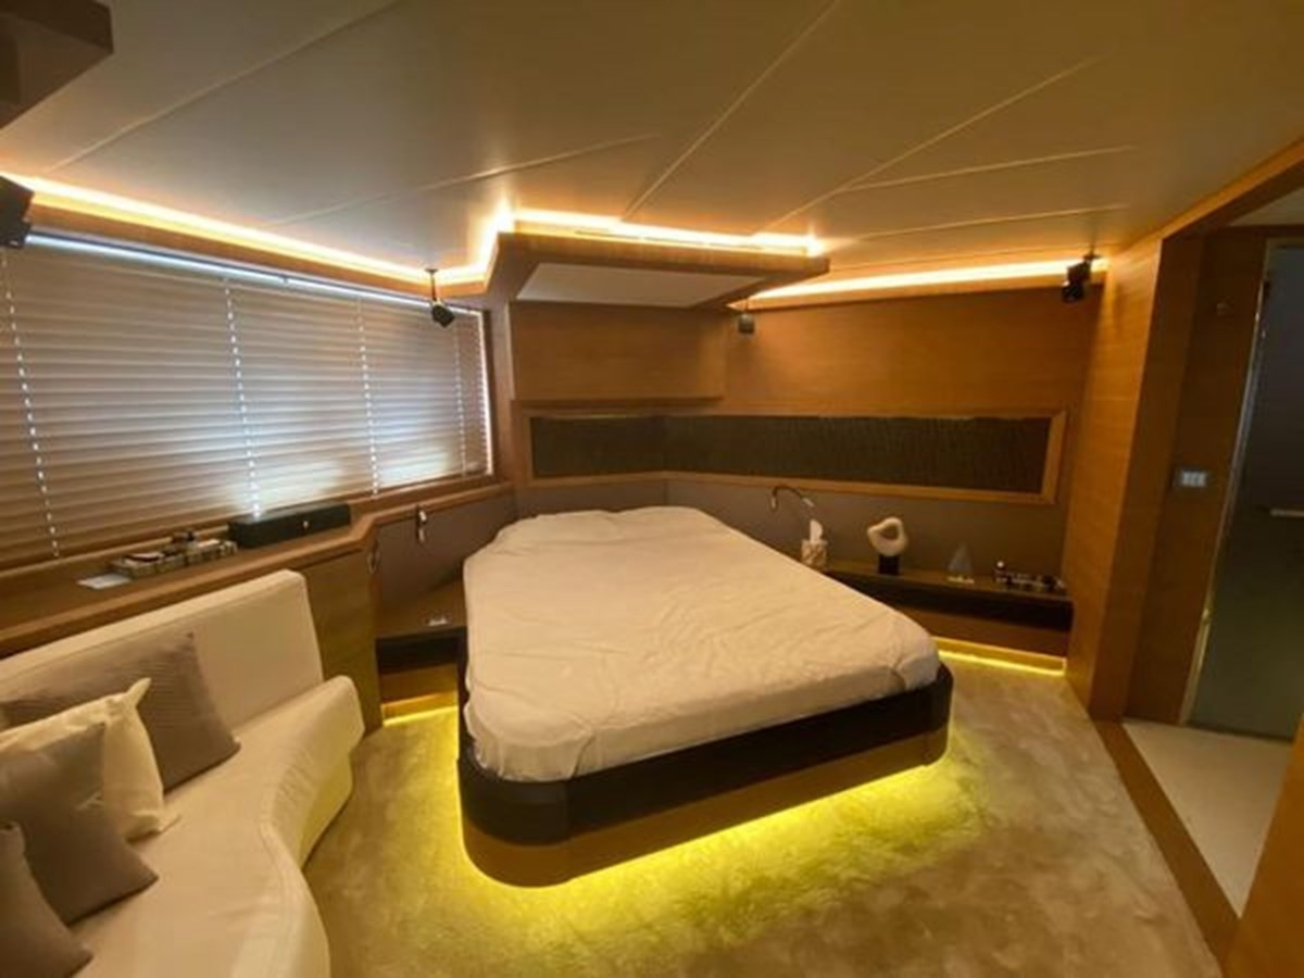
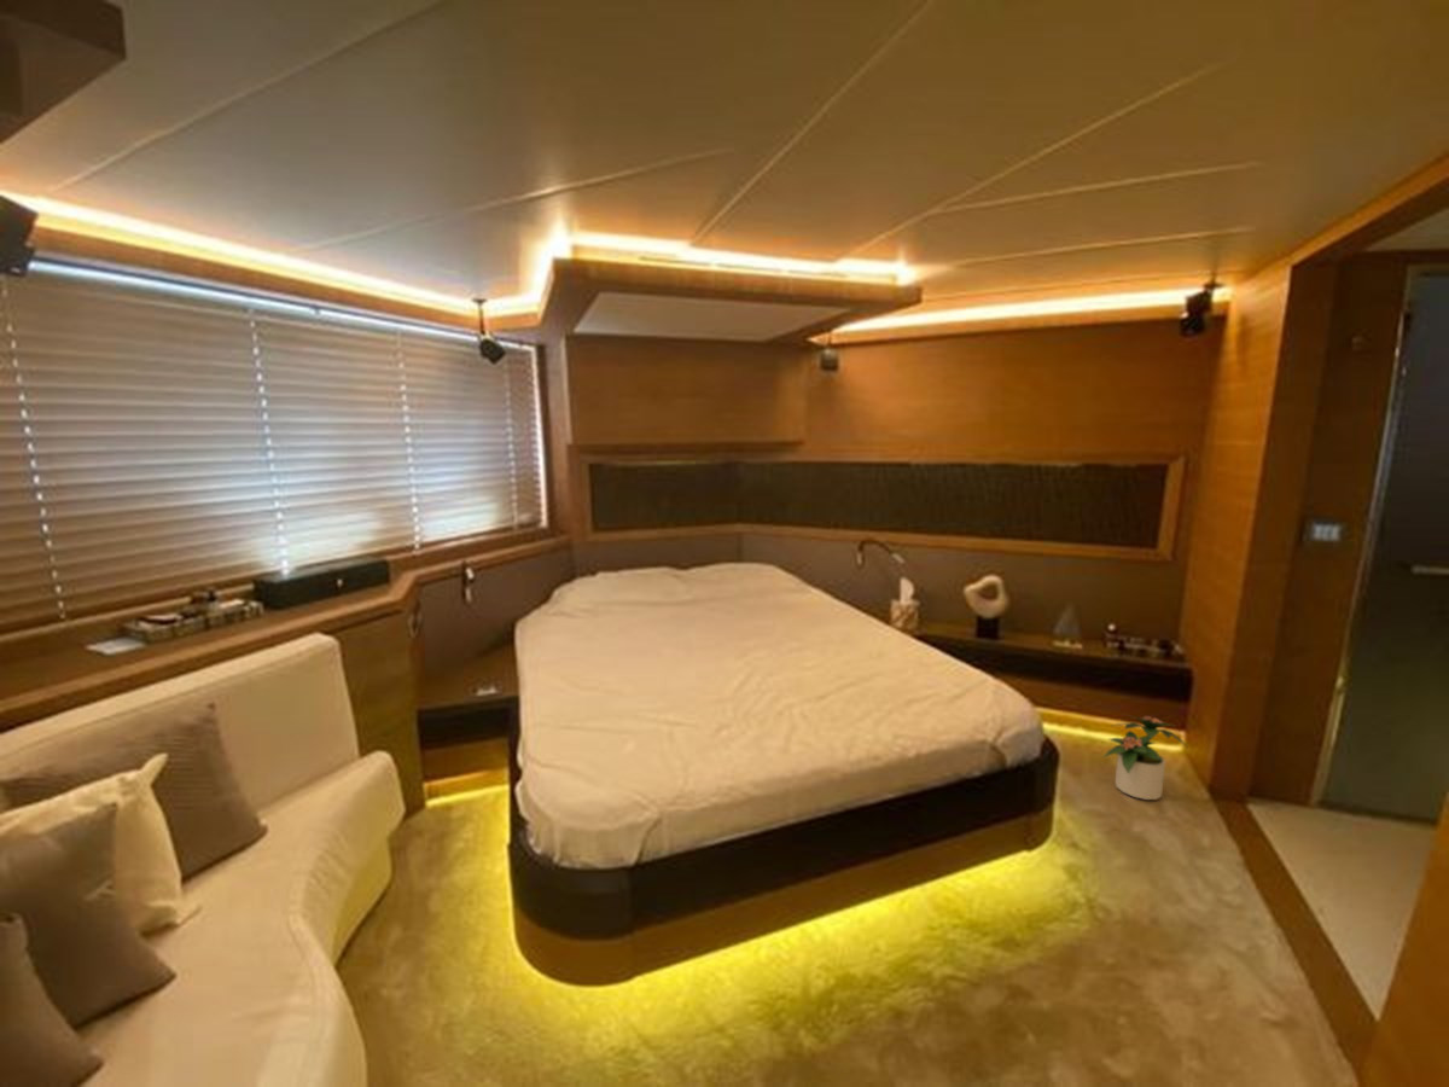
+ potted plant [1101,713,1187,801]
